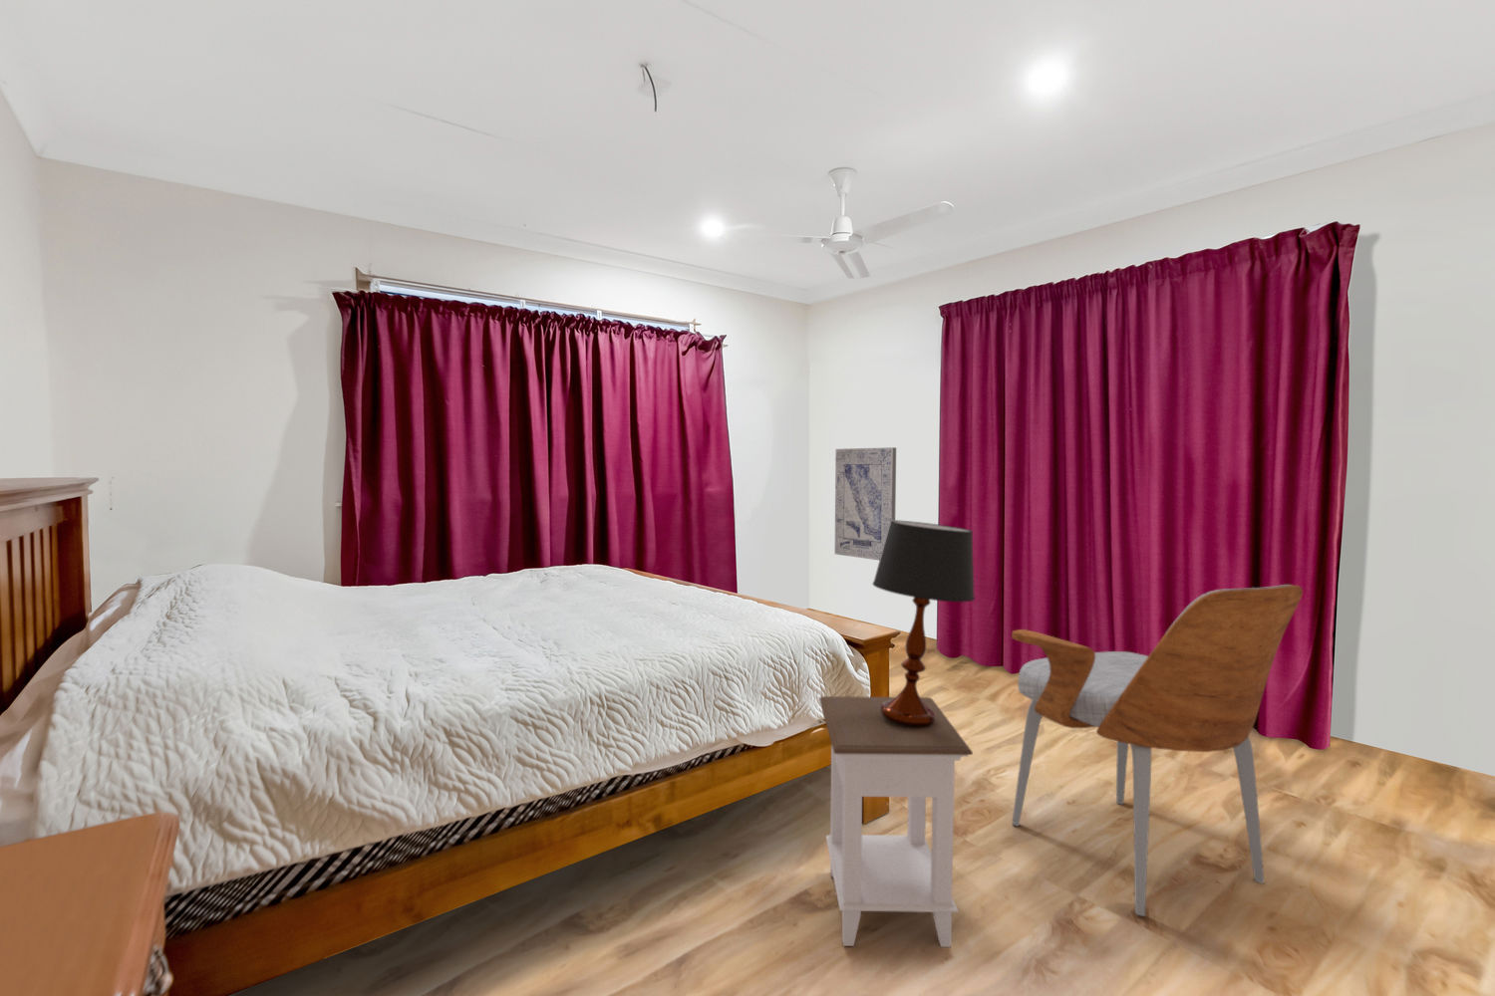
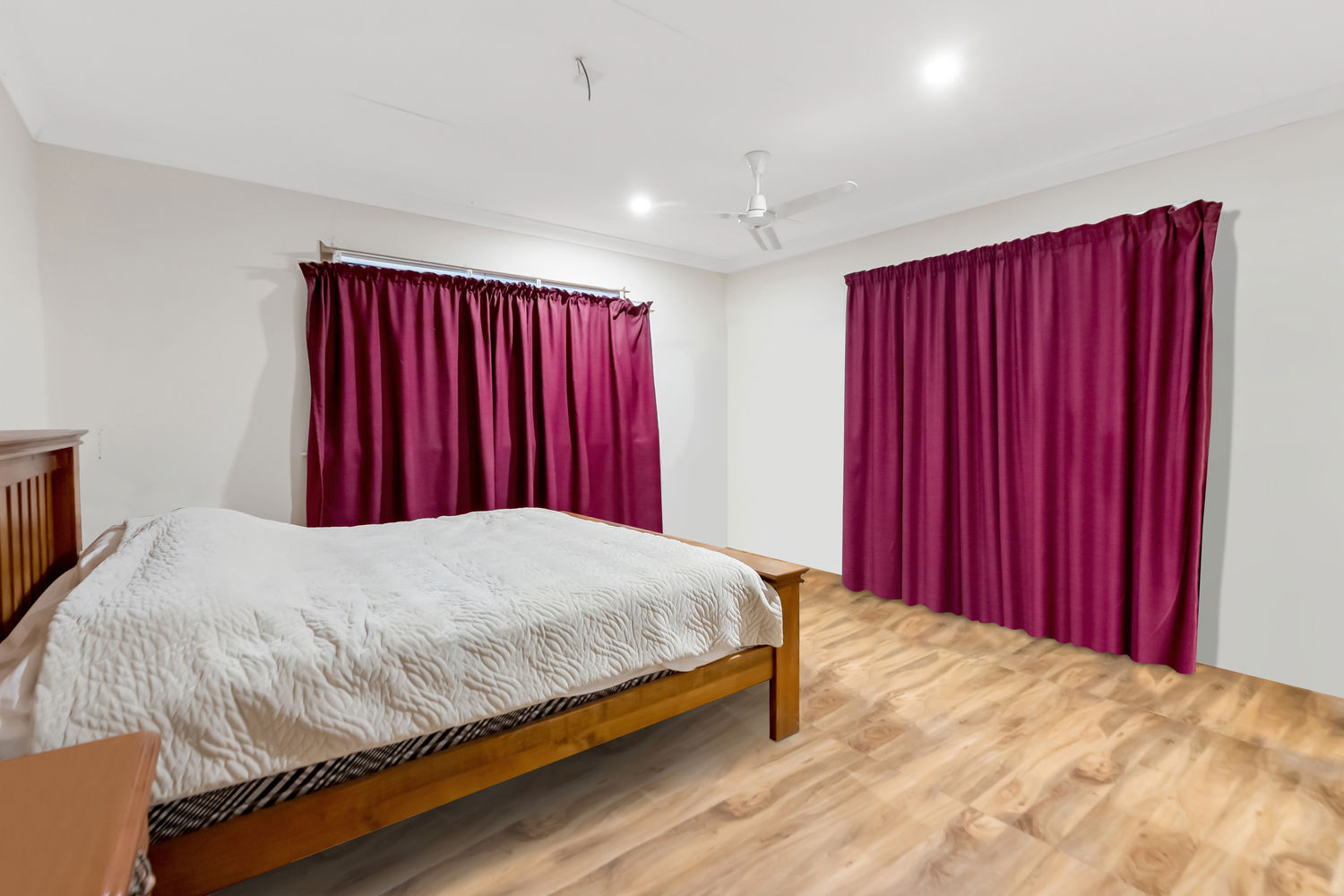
- wall art [833,446,897,560]
- table lamp [871,519,976,727]
- armchair [1011,584,1304,917]
- nightstand [819,695,973,948]
